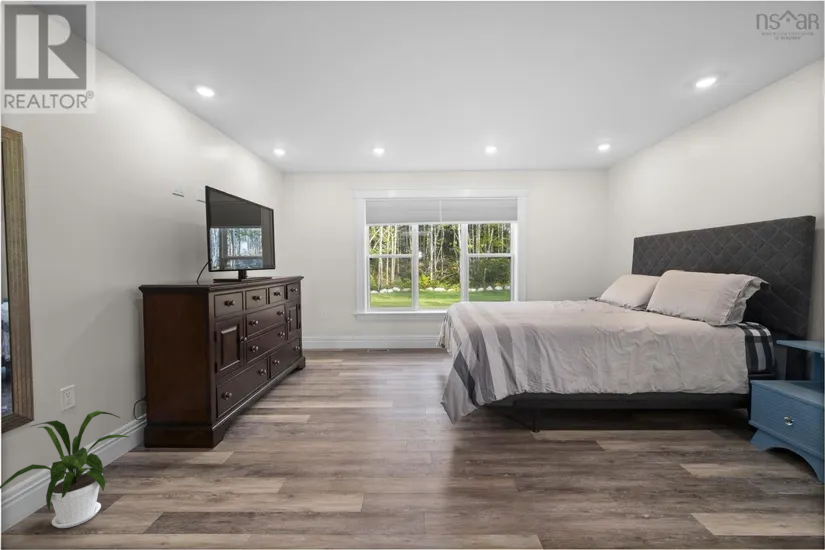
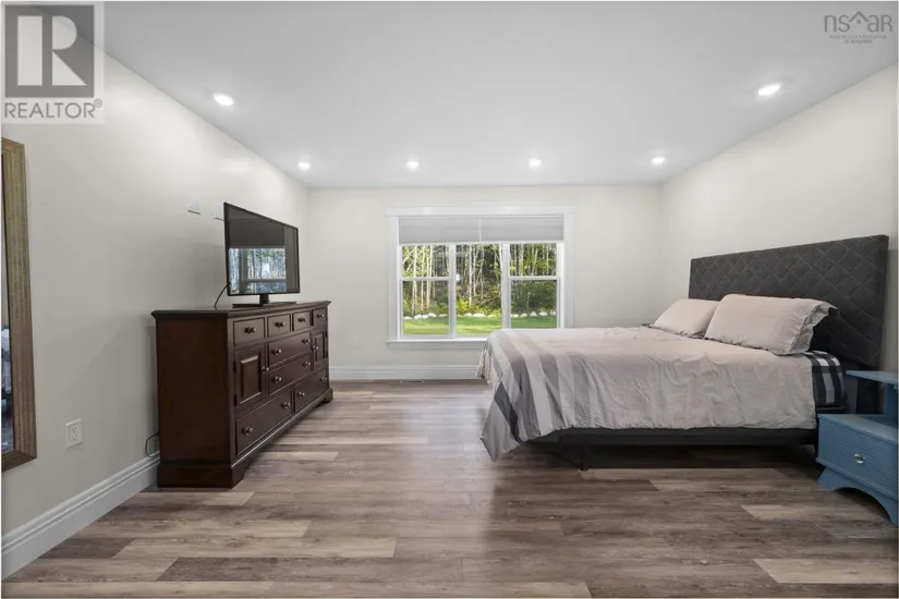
- house plant [0,409,130,529]
